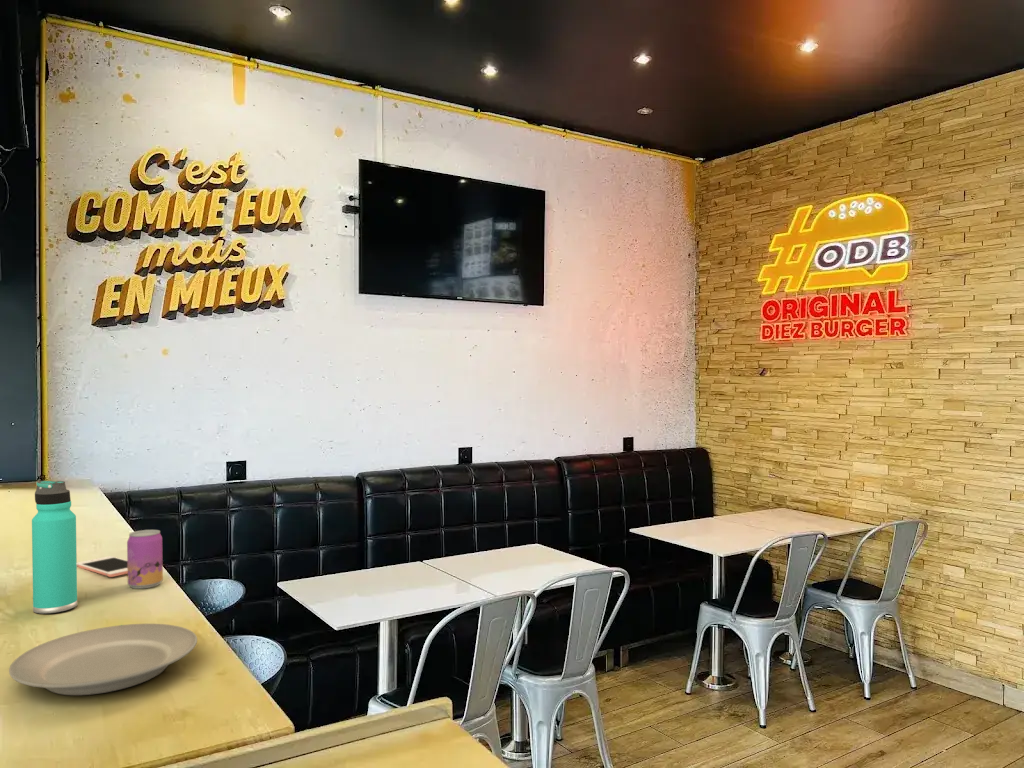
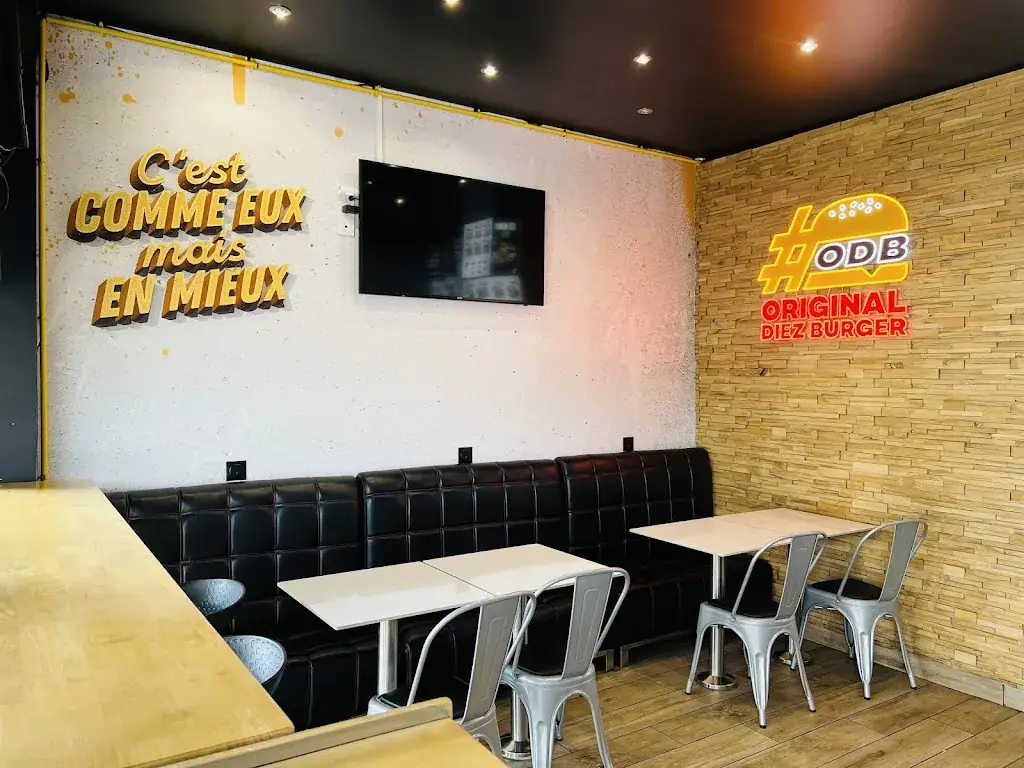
- beverage can [126,529,164,590]
- plate [8,623,198,696]
- cell phone [77,555,128,578]
- thermos bottle [31,480,78,615]
